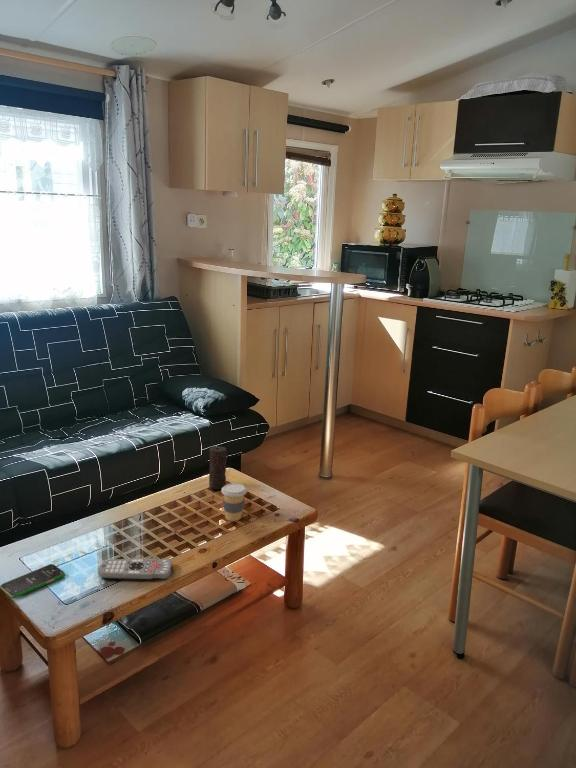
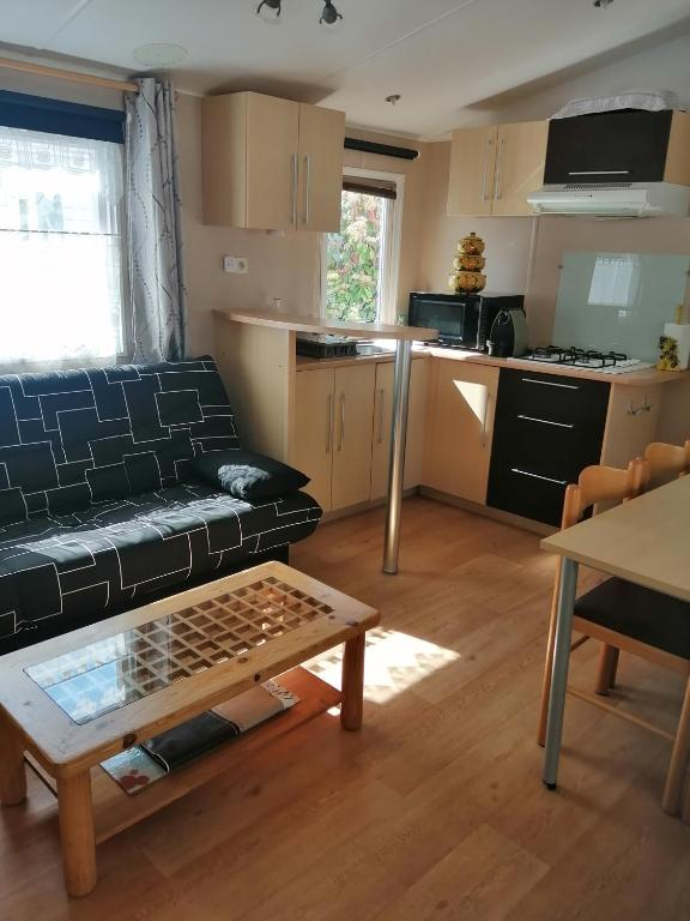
- remote control [97,557,173,581]
- coffee cup [220,482,248,522]
- smartphone [0,563,66,599]
- candle [208,445,227,490]
